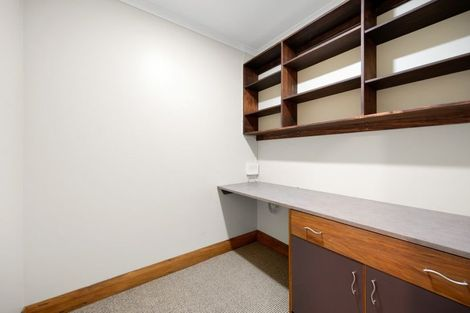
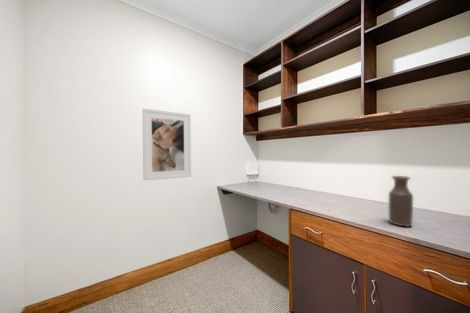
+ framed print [142,108,192,181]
+ bottle [388,175,414,228]
